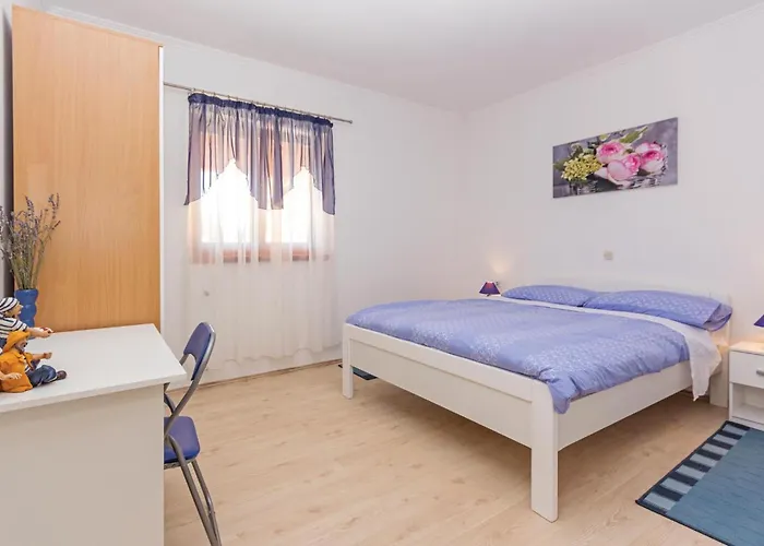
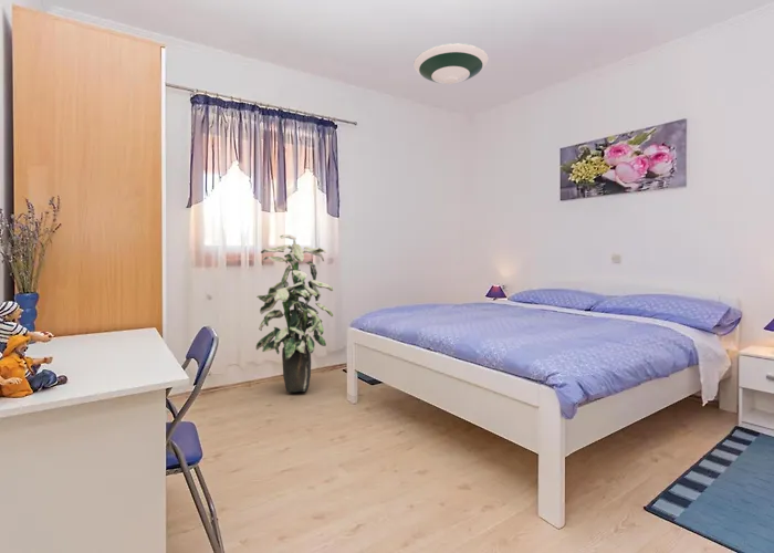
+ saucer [412,42,490,85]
+ indoor plant [254,233,334,394]
